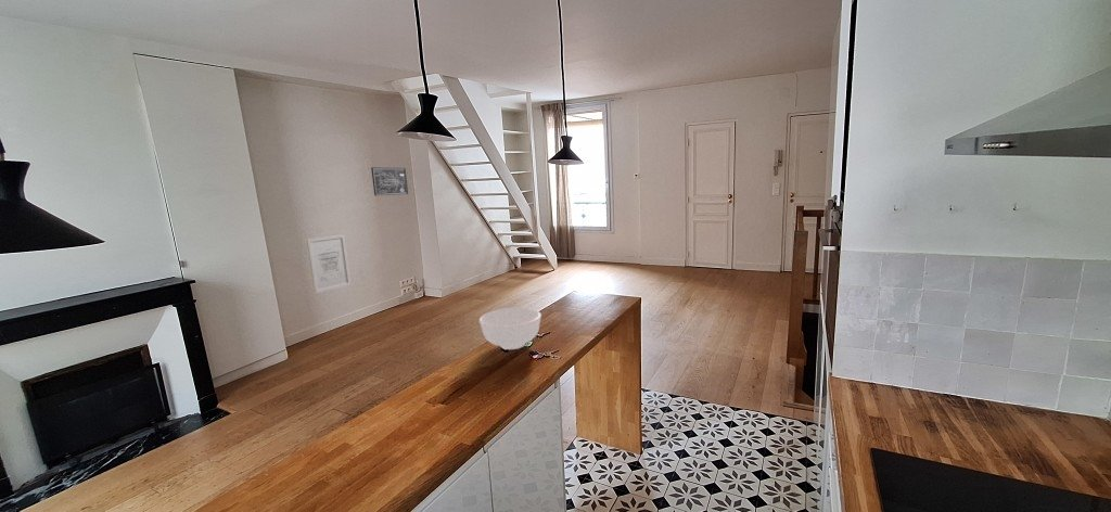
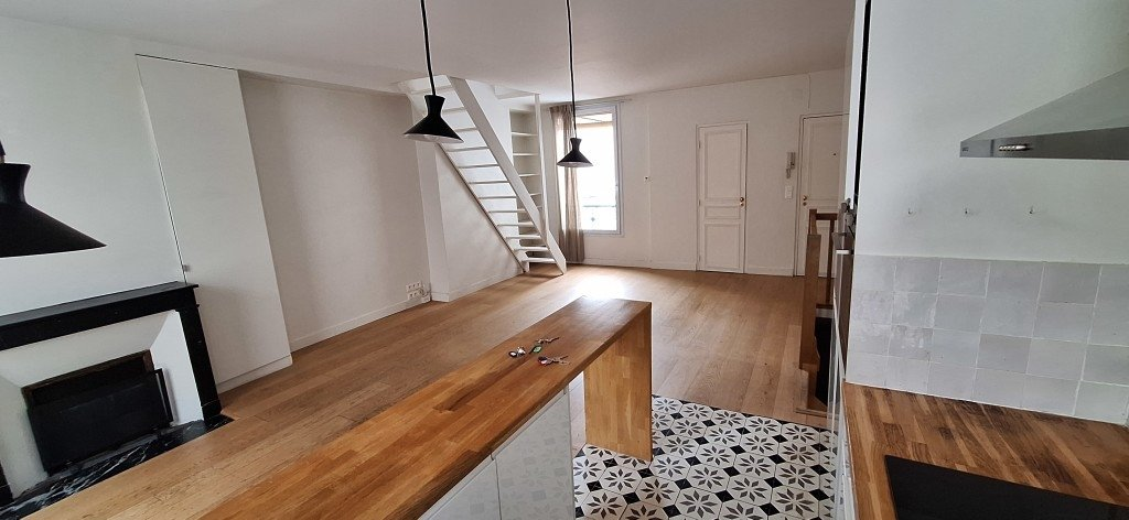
- wall art [306,233,353,295]
- bowl [478,307,542,350]
- wall art [370,166,409,196]
